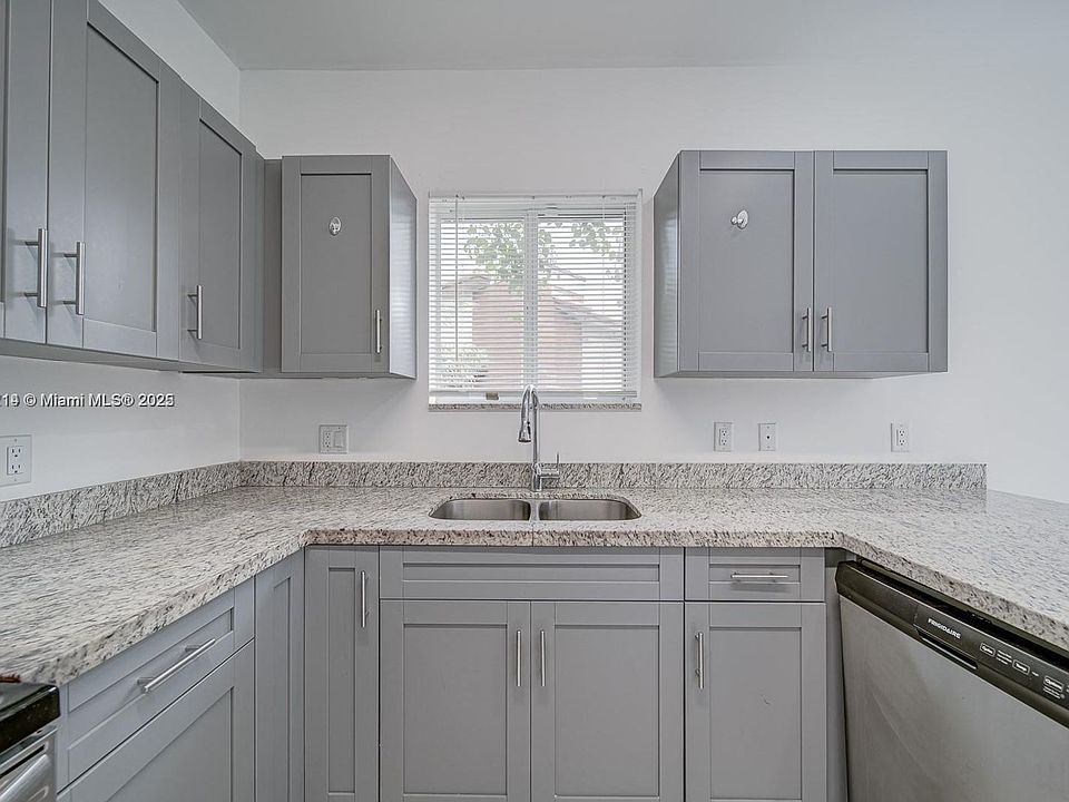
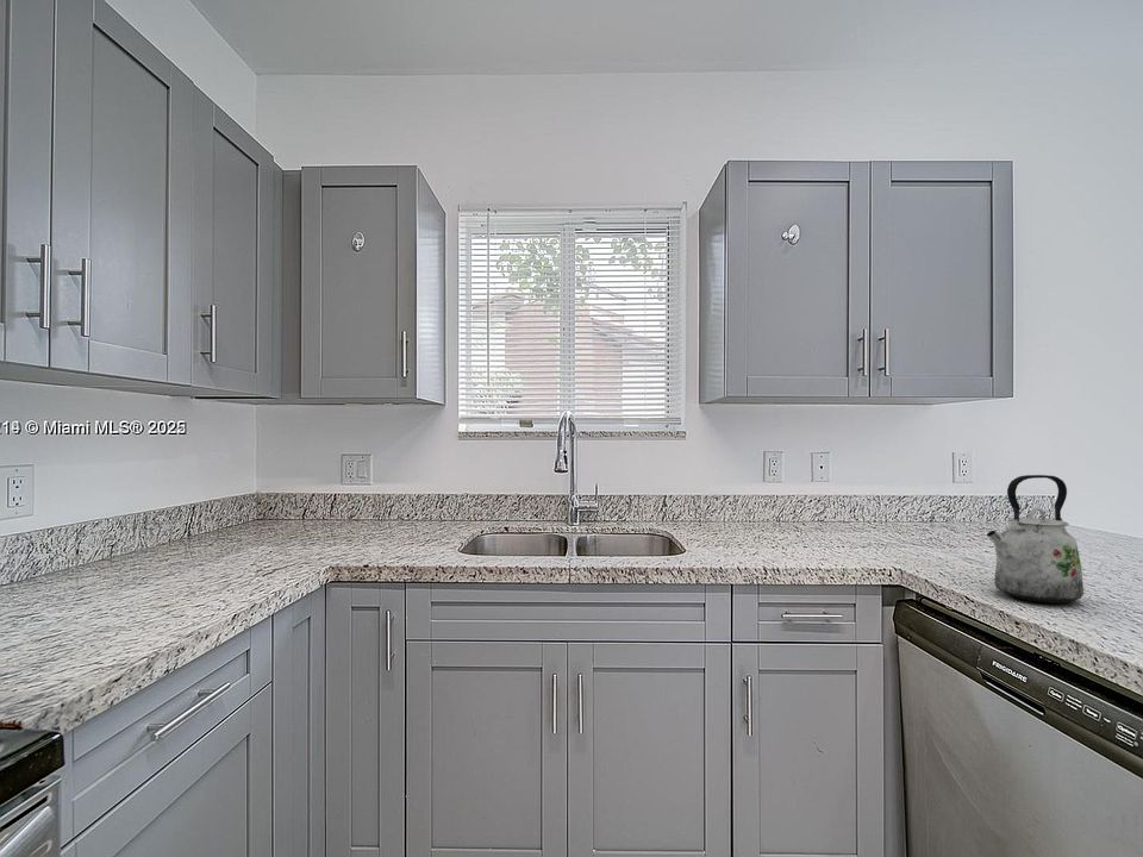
+ kettle [985,474,1085,605]
